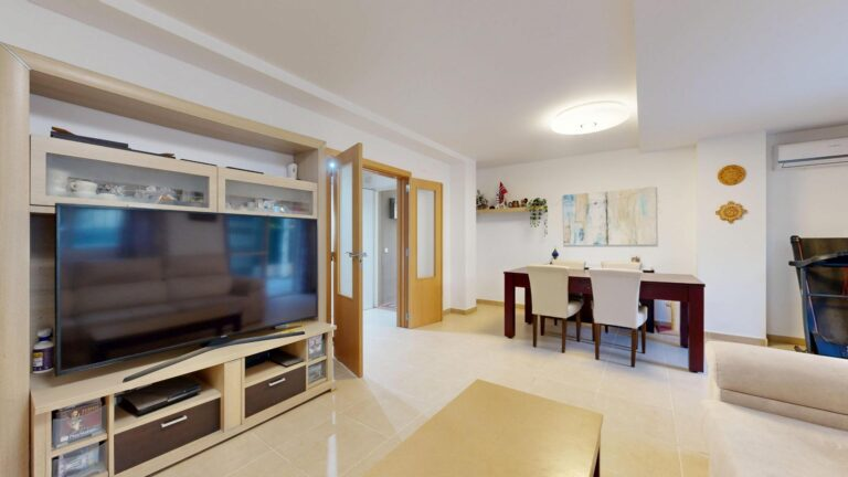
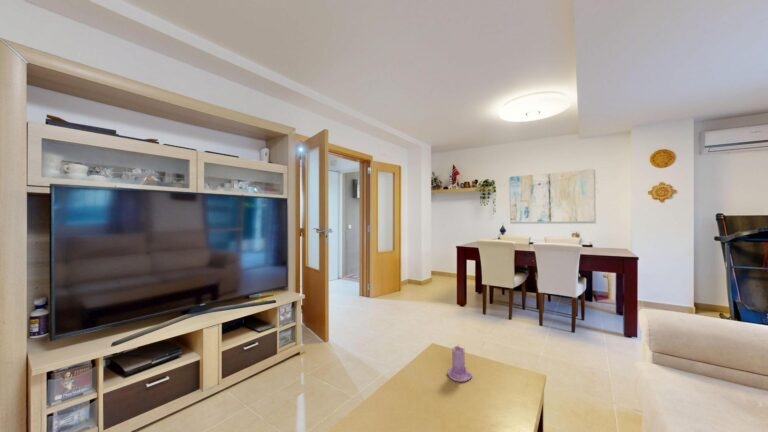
+ candle [446,345,474,383]
